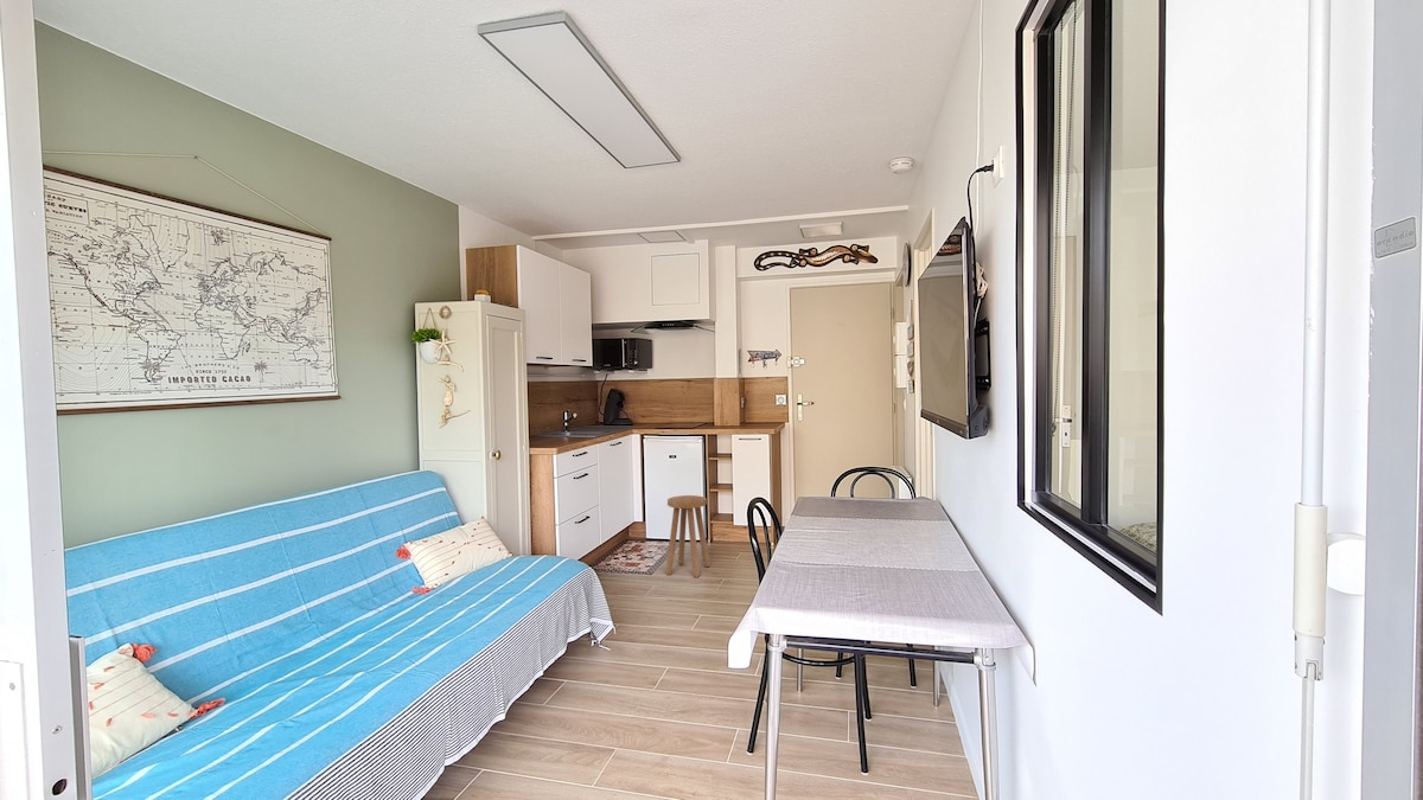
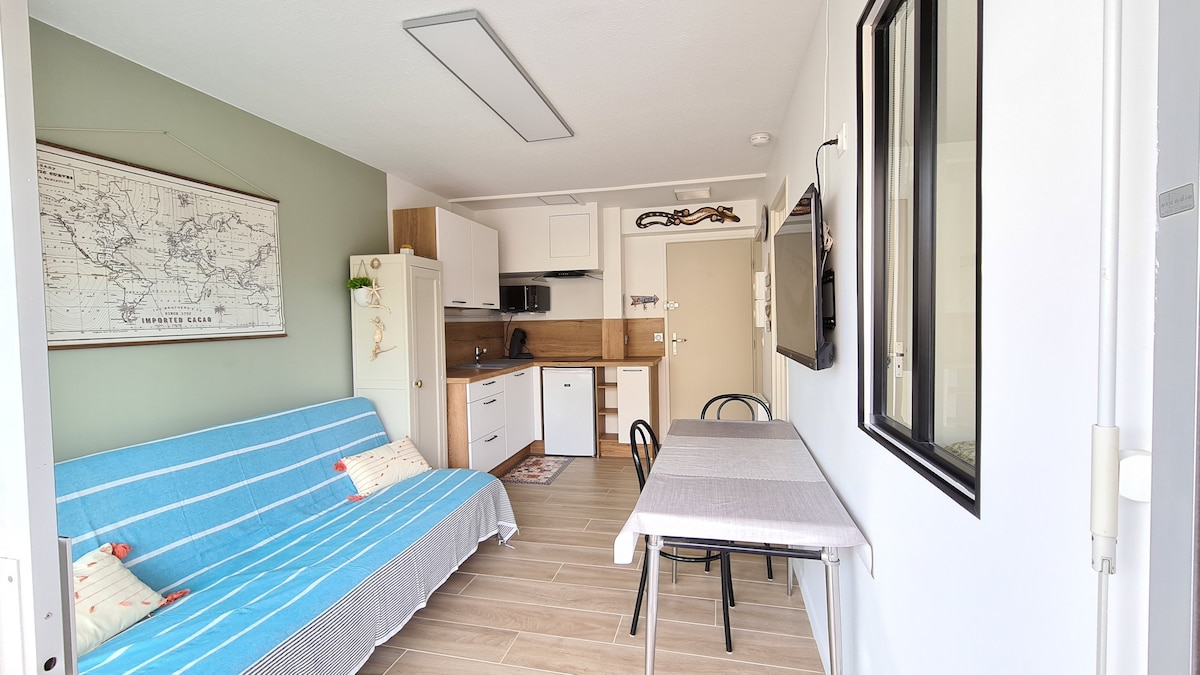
- stool [665,494,710,578]
